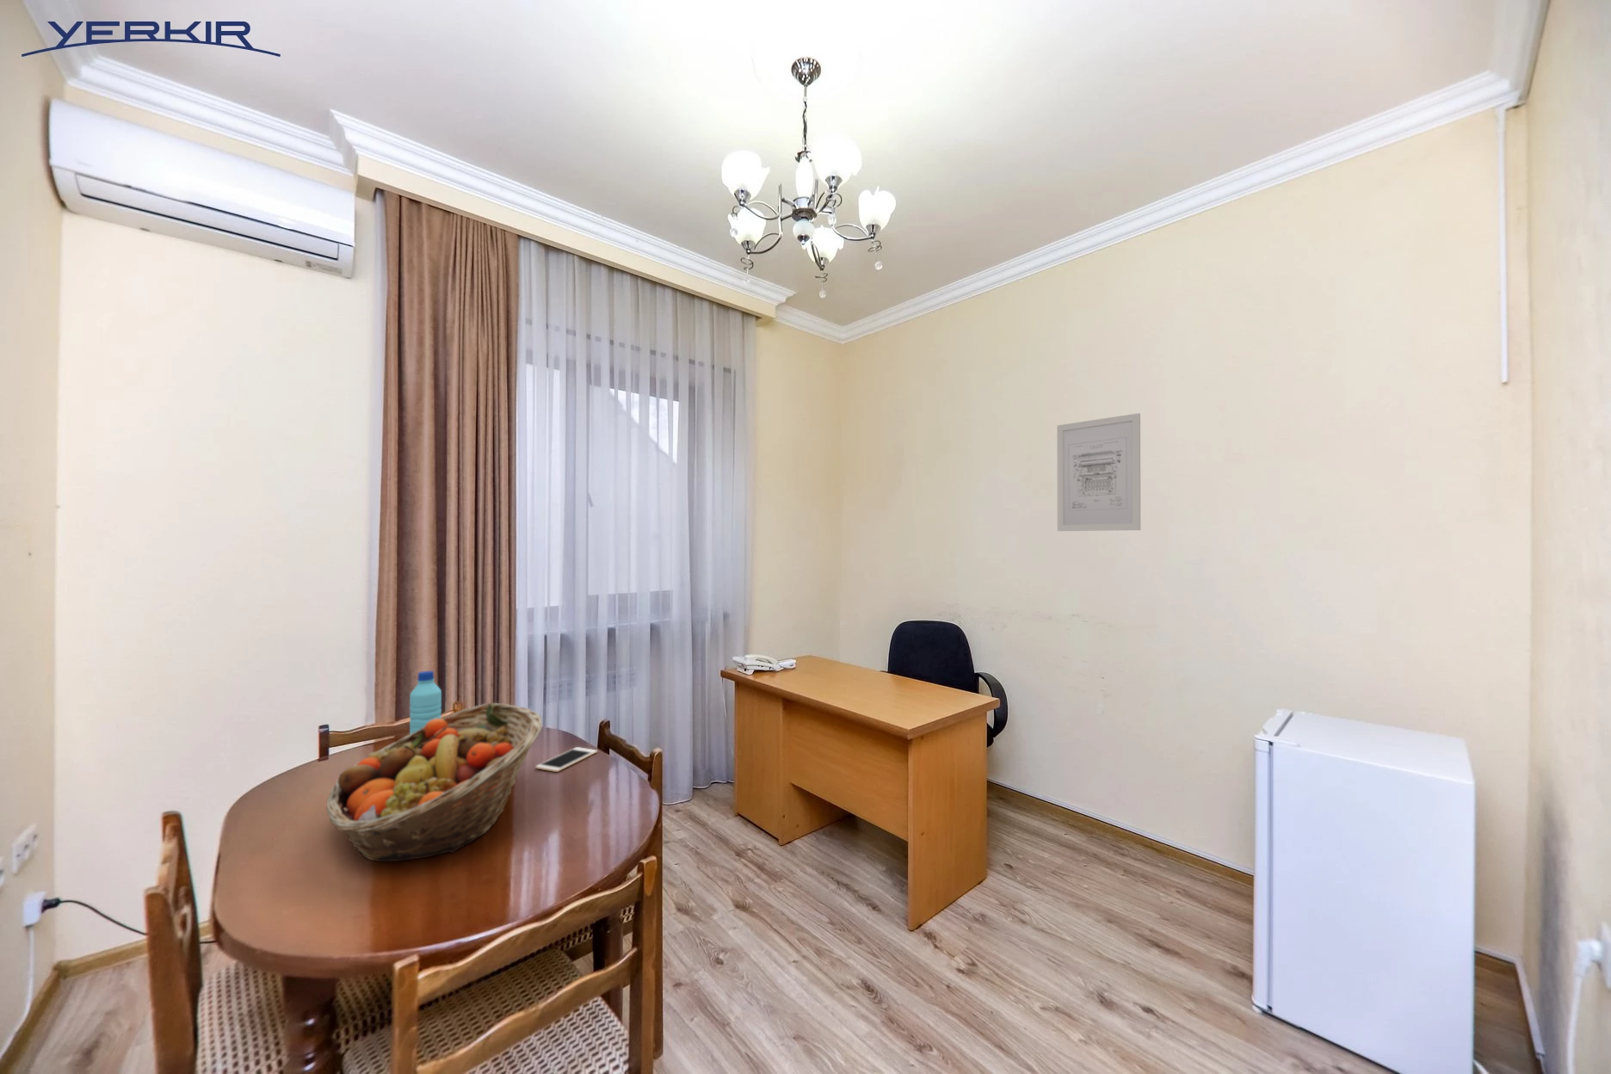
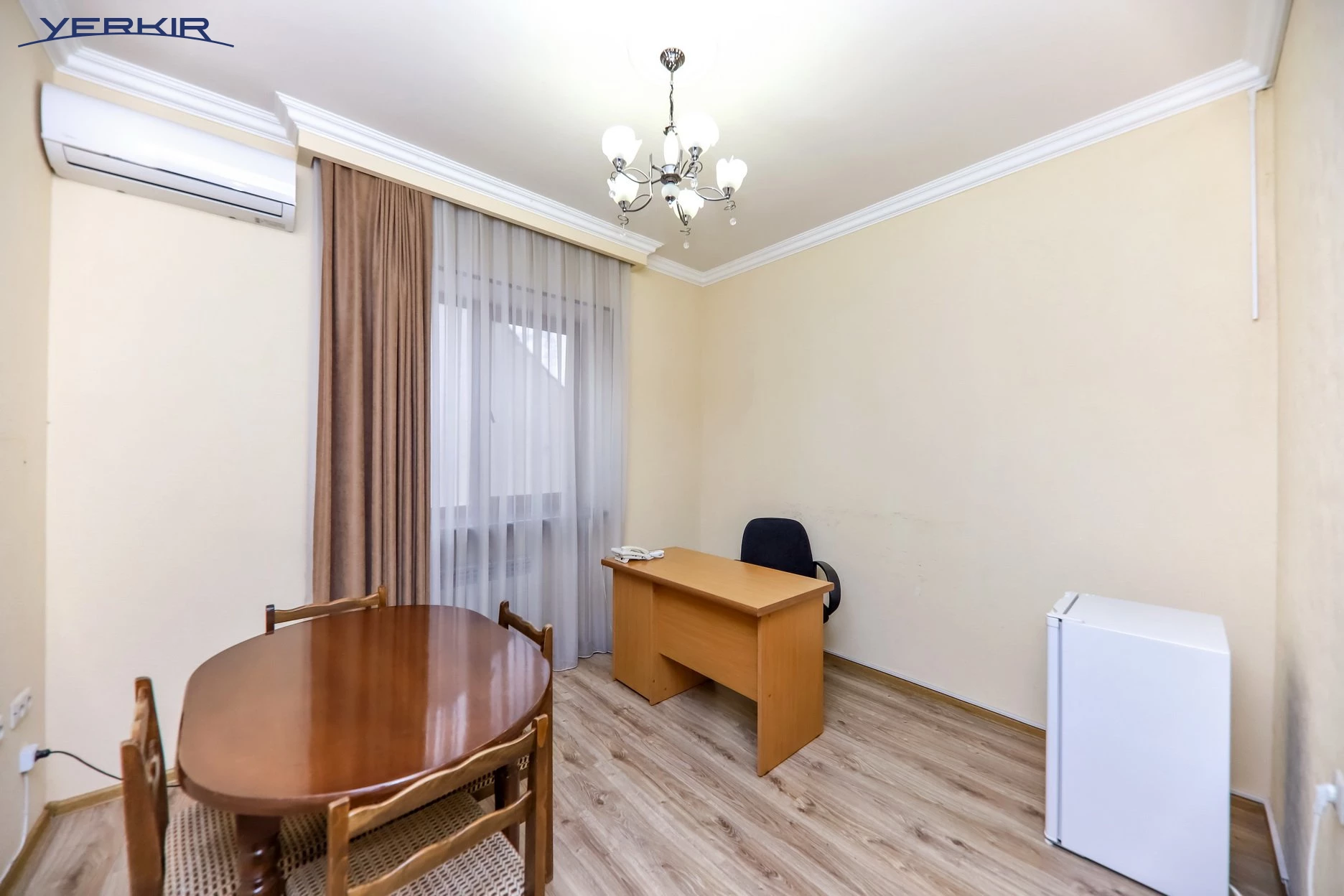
- water bottle [409,670,442,735]
- fruit basket [325,702,543,862]
- wall art [1056,412,1141,532]
- cell phone [535,746,598,773]
